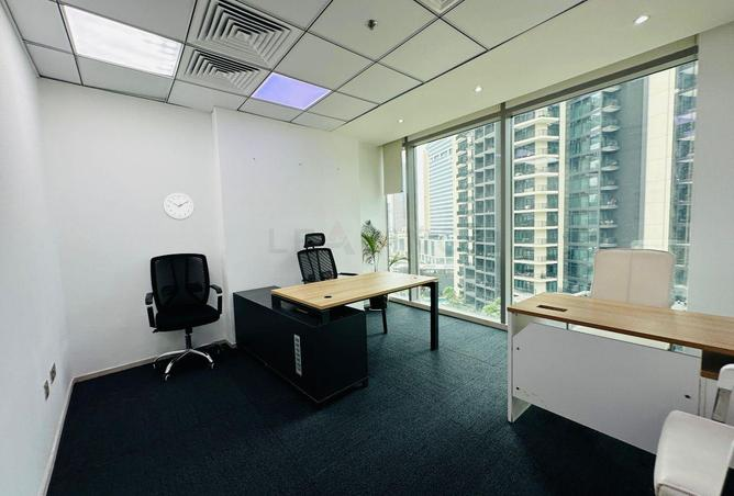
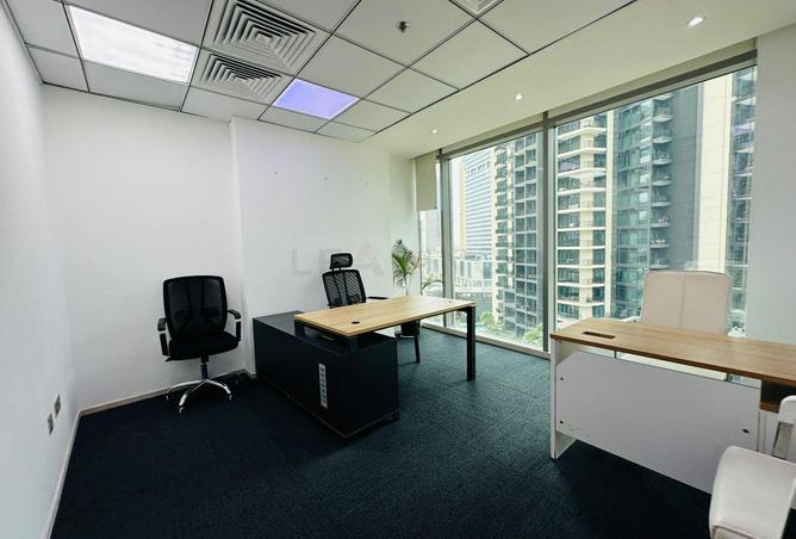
- wall clock [162,192,196,221]
